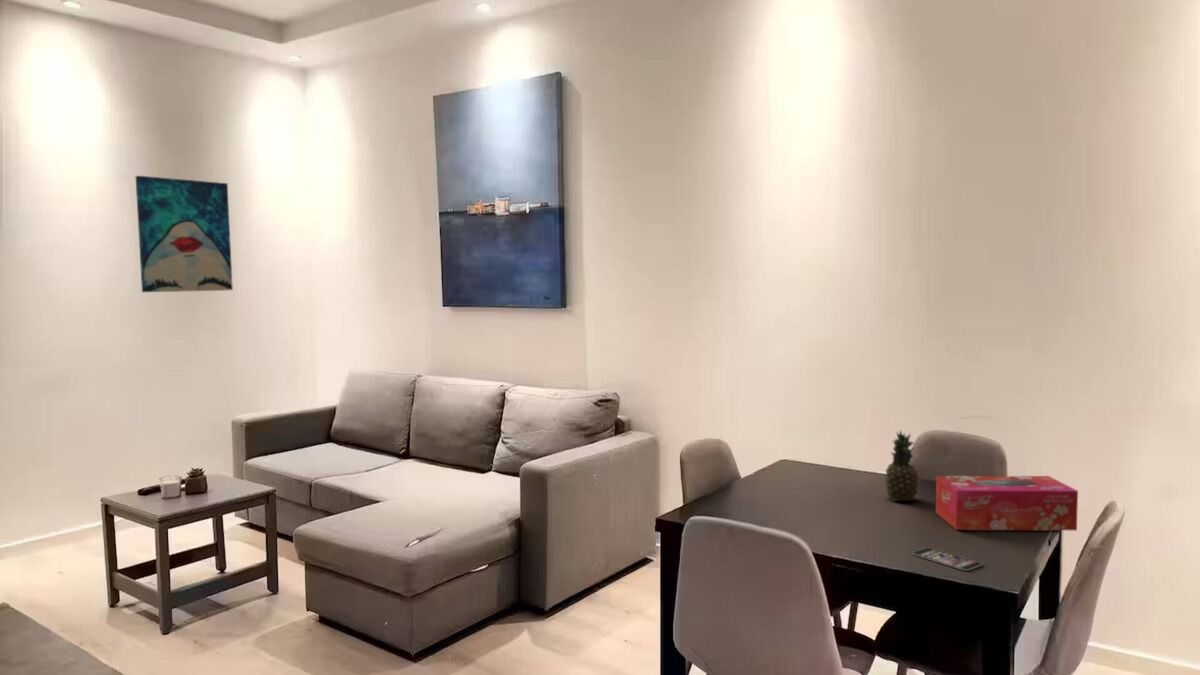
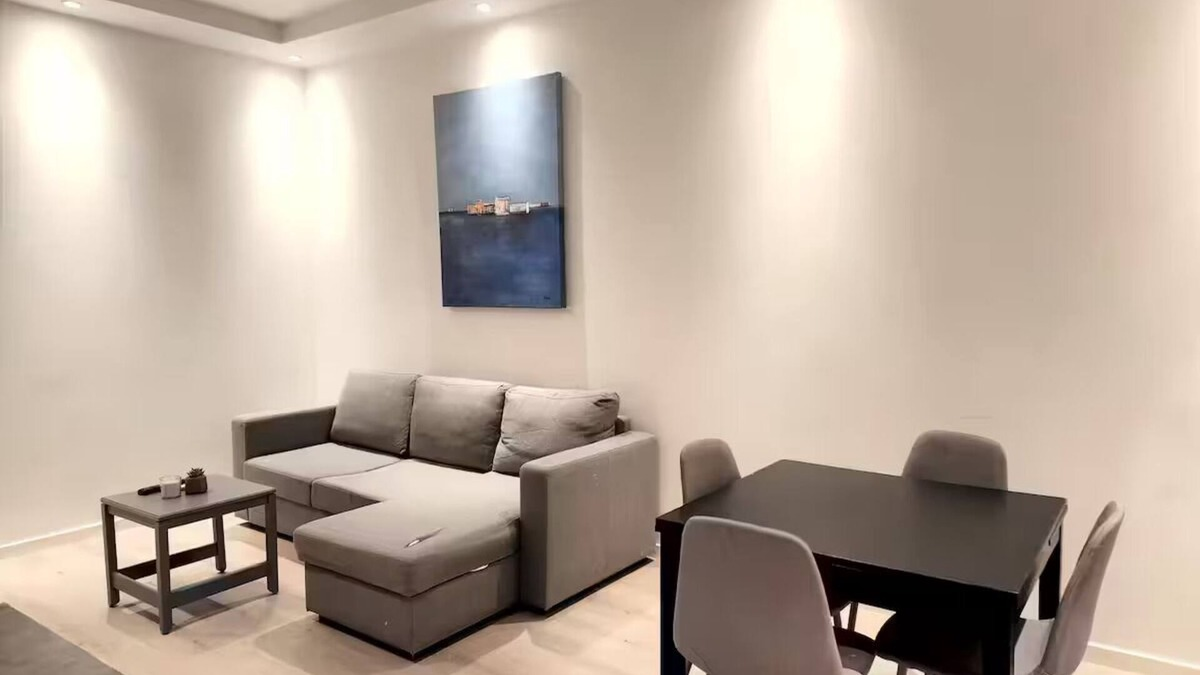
- fruit [884,429,919,502]
- tissue box [935,475,1079,532]
- wall art [134,175,234,293]
- smartphone [911,547,983,571]
